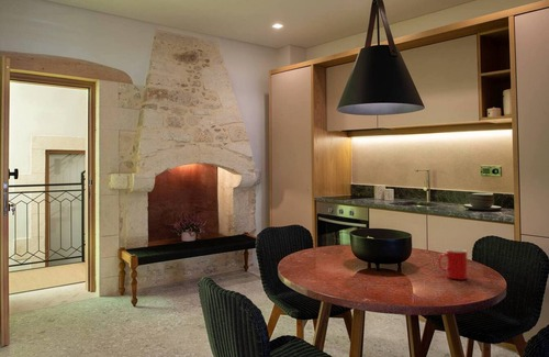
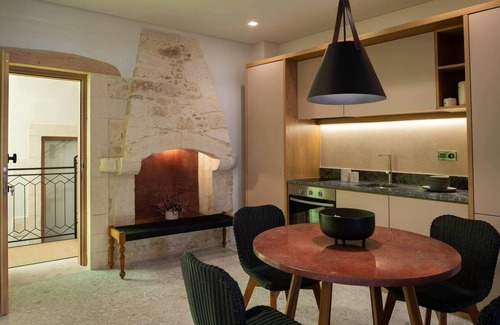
- cup [437,248,469,280]
